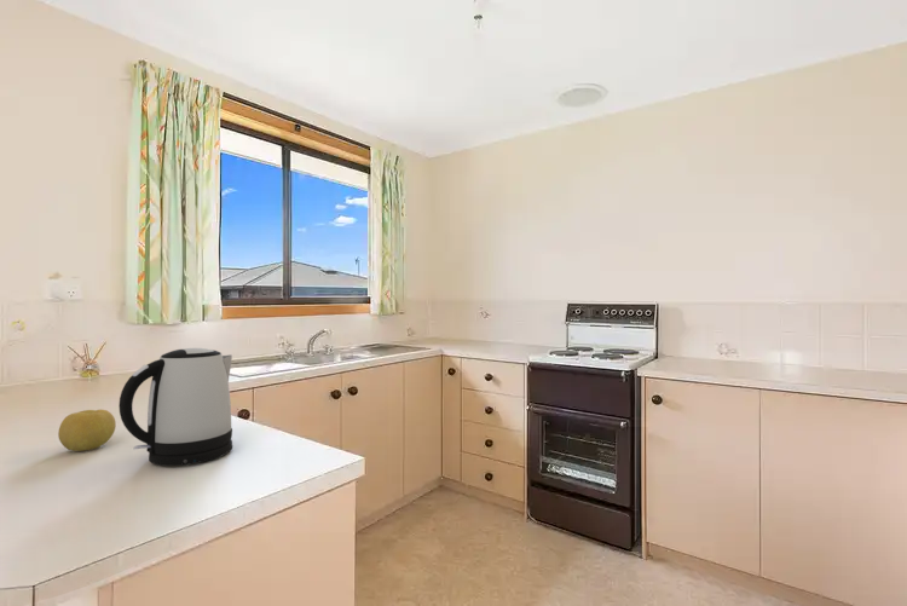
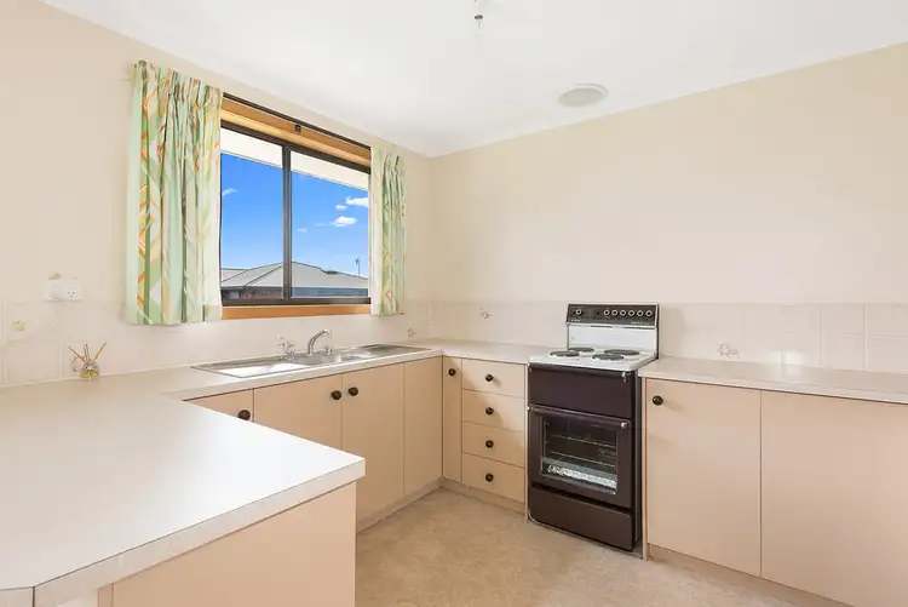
- fruit [57,409,117,452]
- kettle [119,347,233,467]
